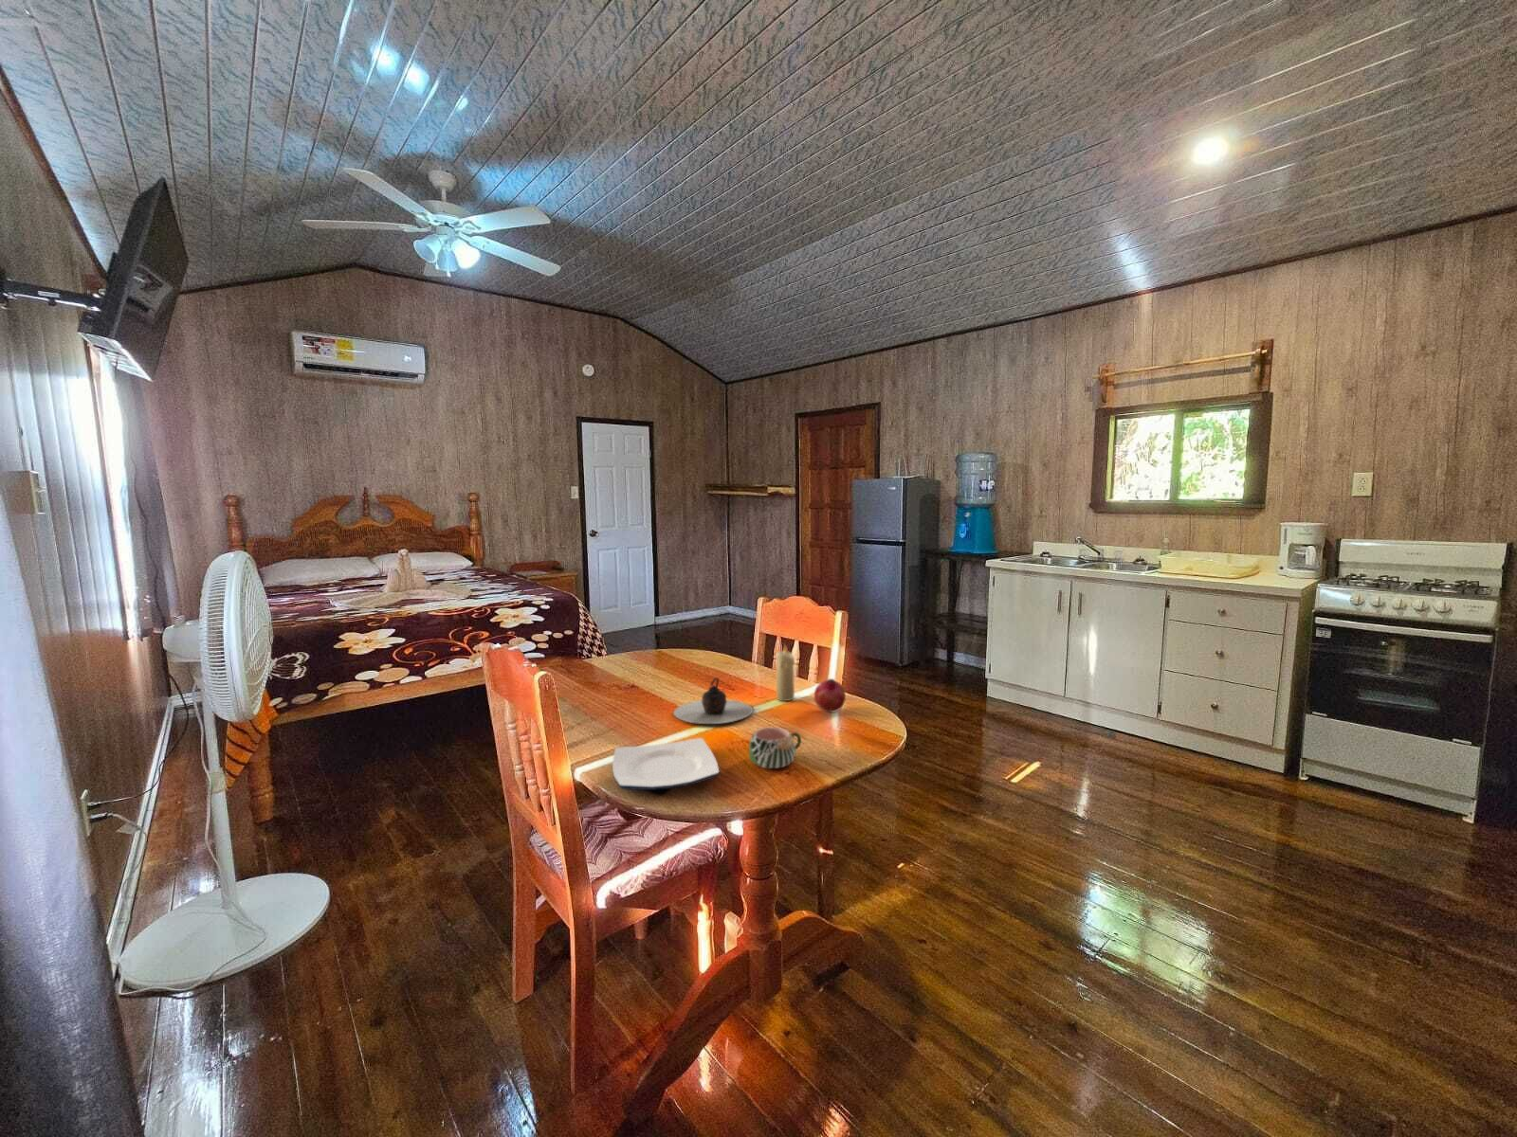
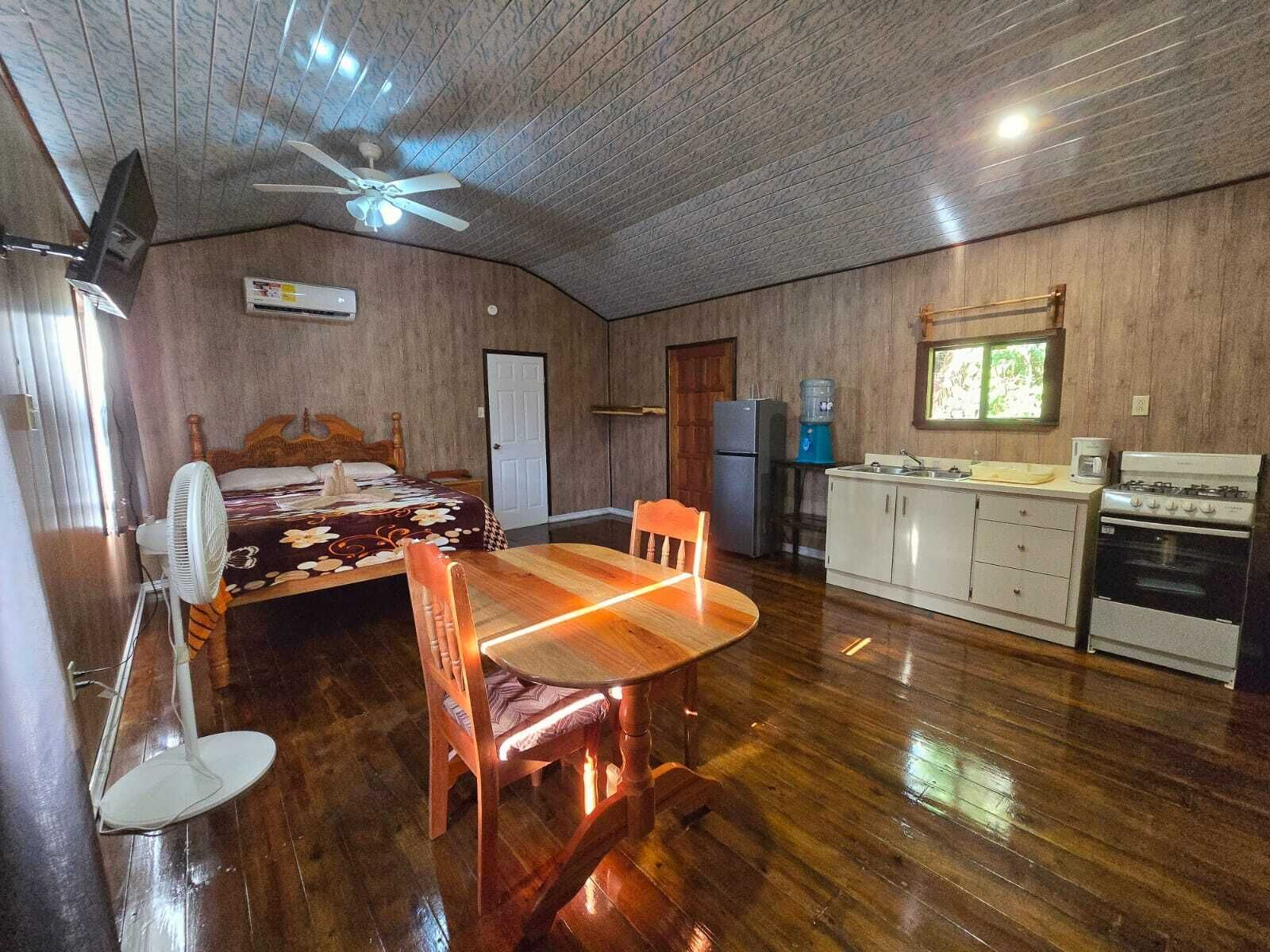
- teapot [672,676,754,725]
- fruit [813,677,847,713]
- candle [774,643,796,702]
- mug [748,726,803,769]
- plate [612,737,720,791]
